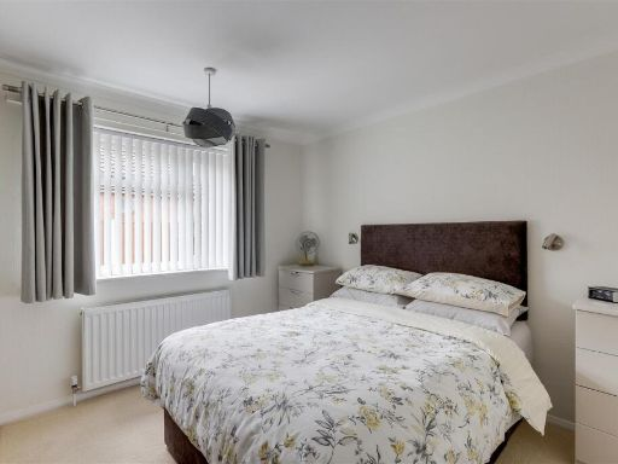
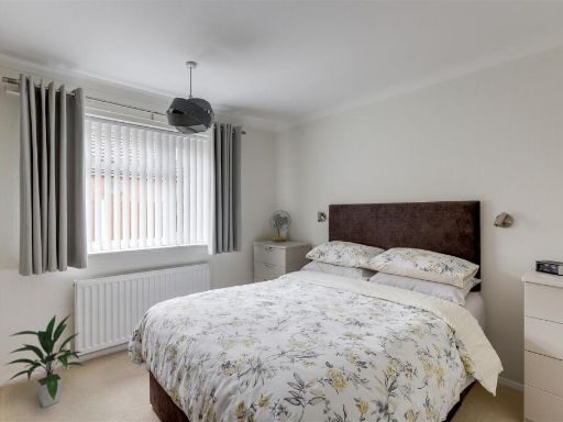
+ indoor plant [2,311,85,409]
